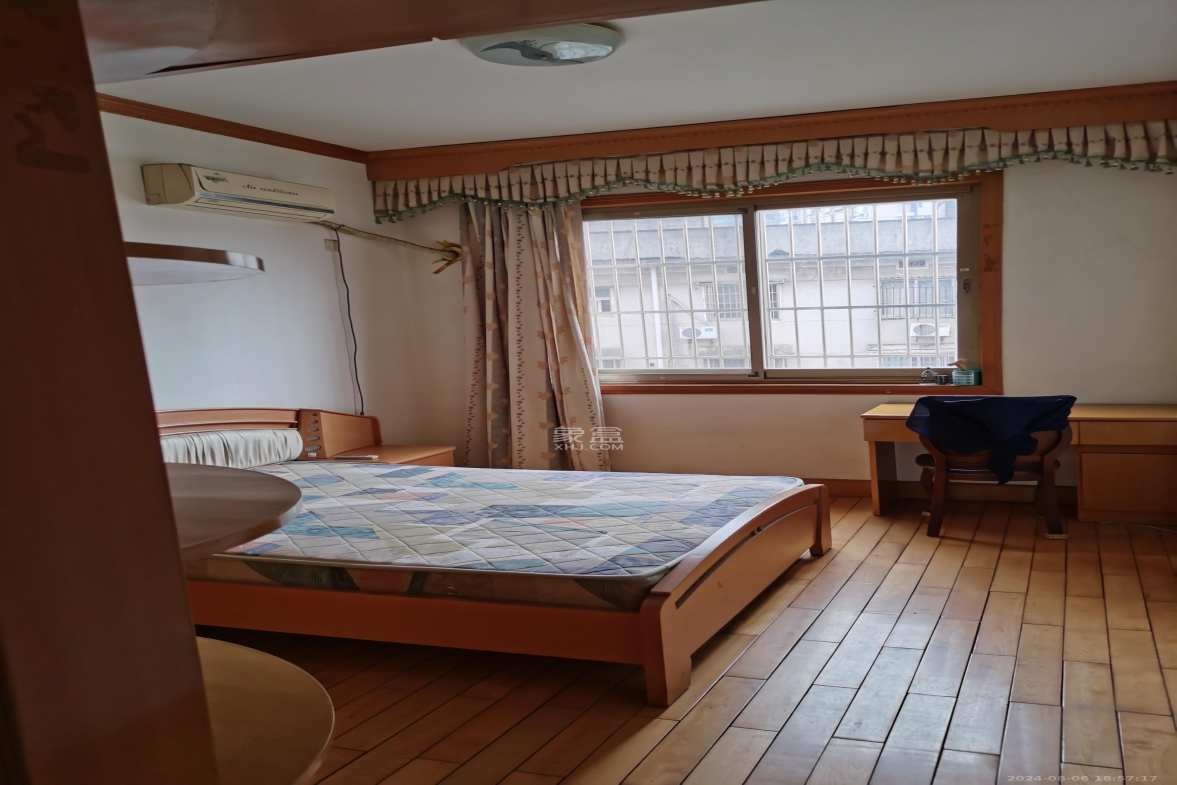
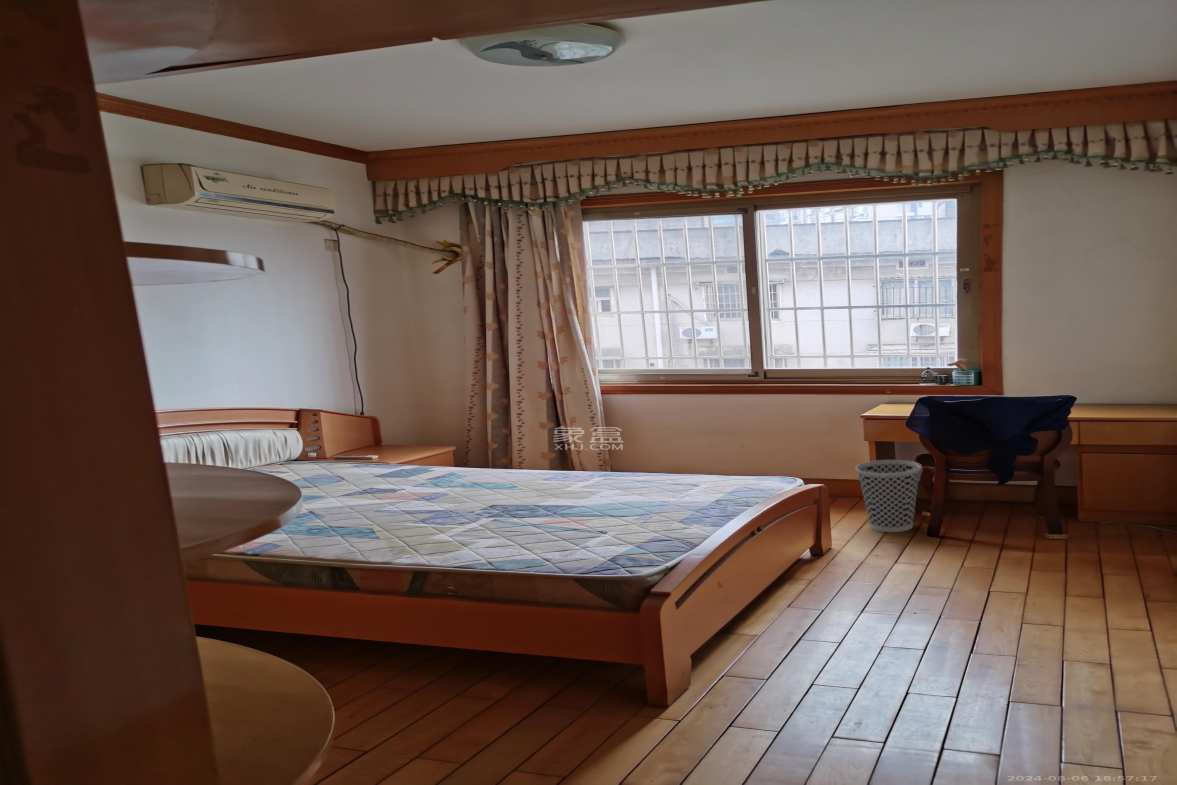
+ wastebasket [855,459,922,533]
